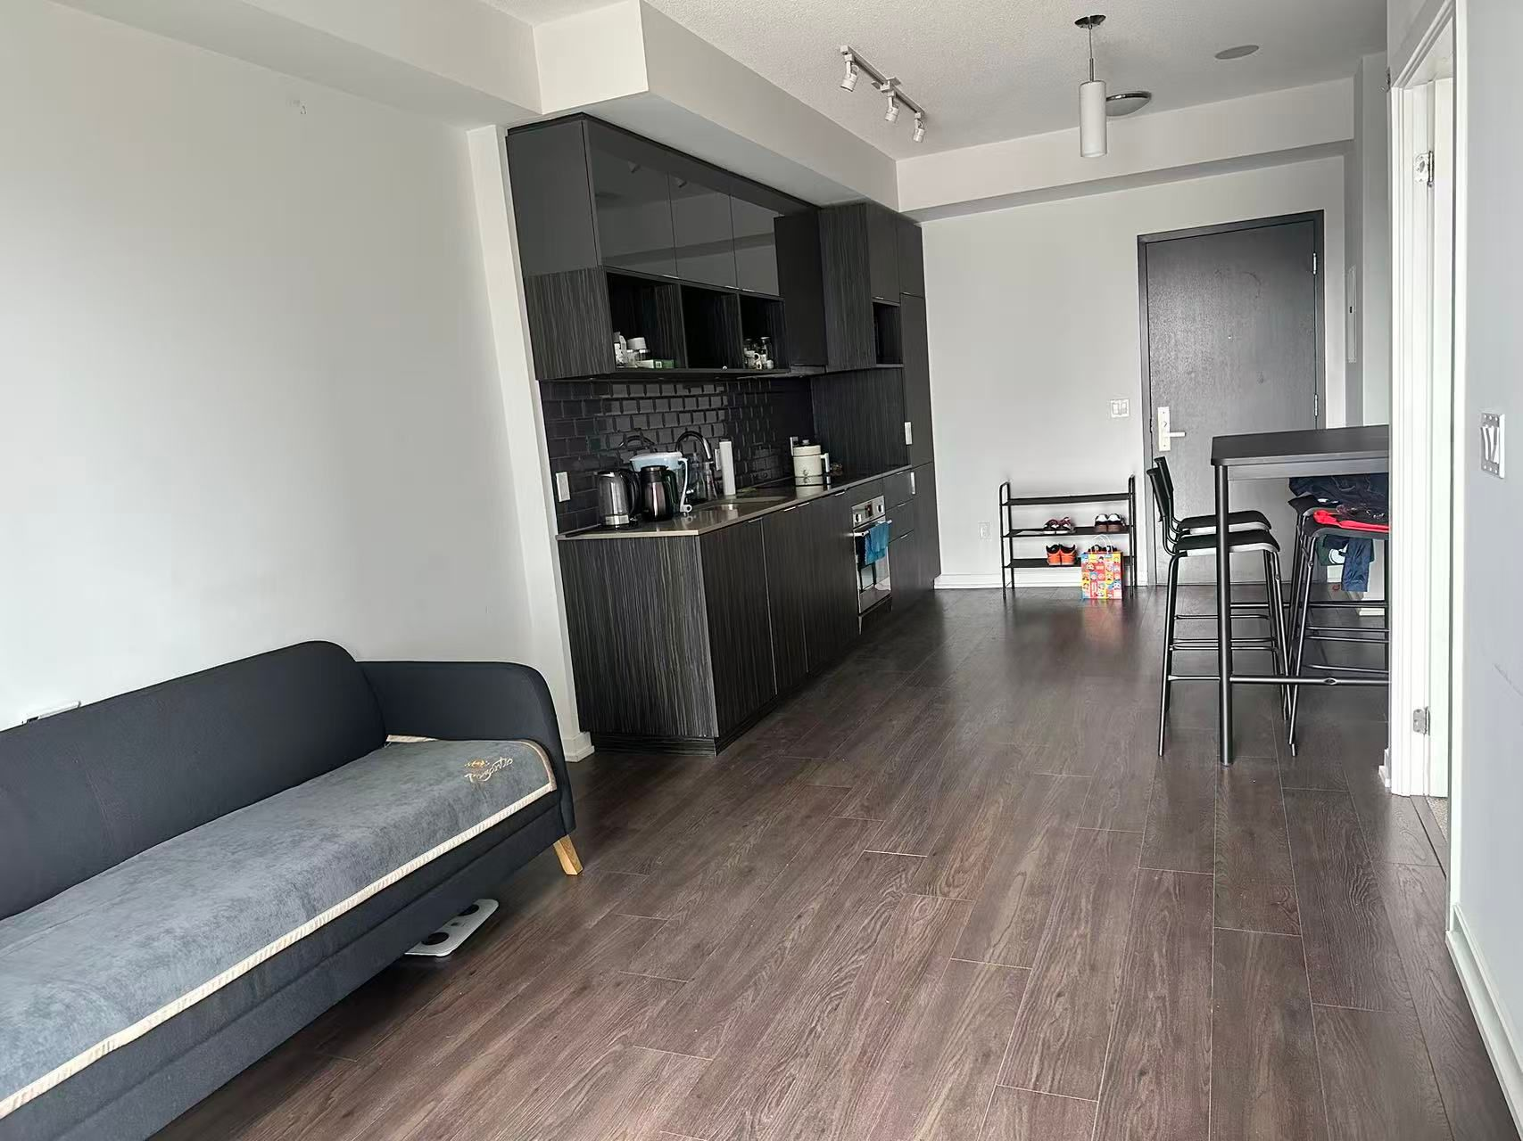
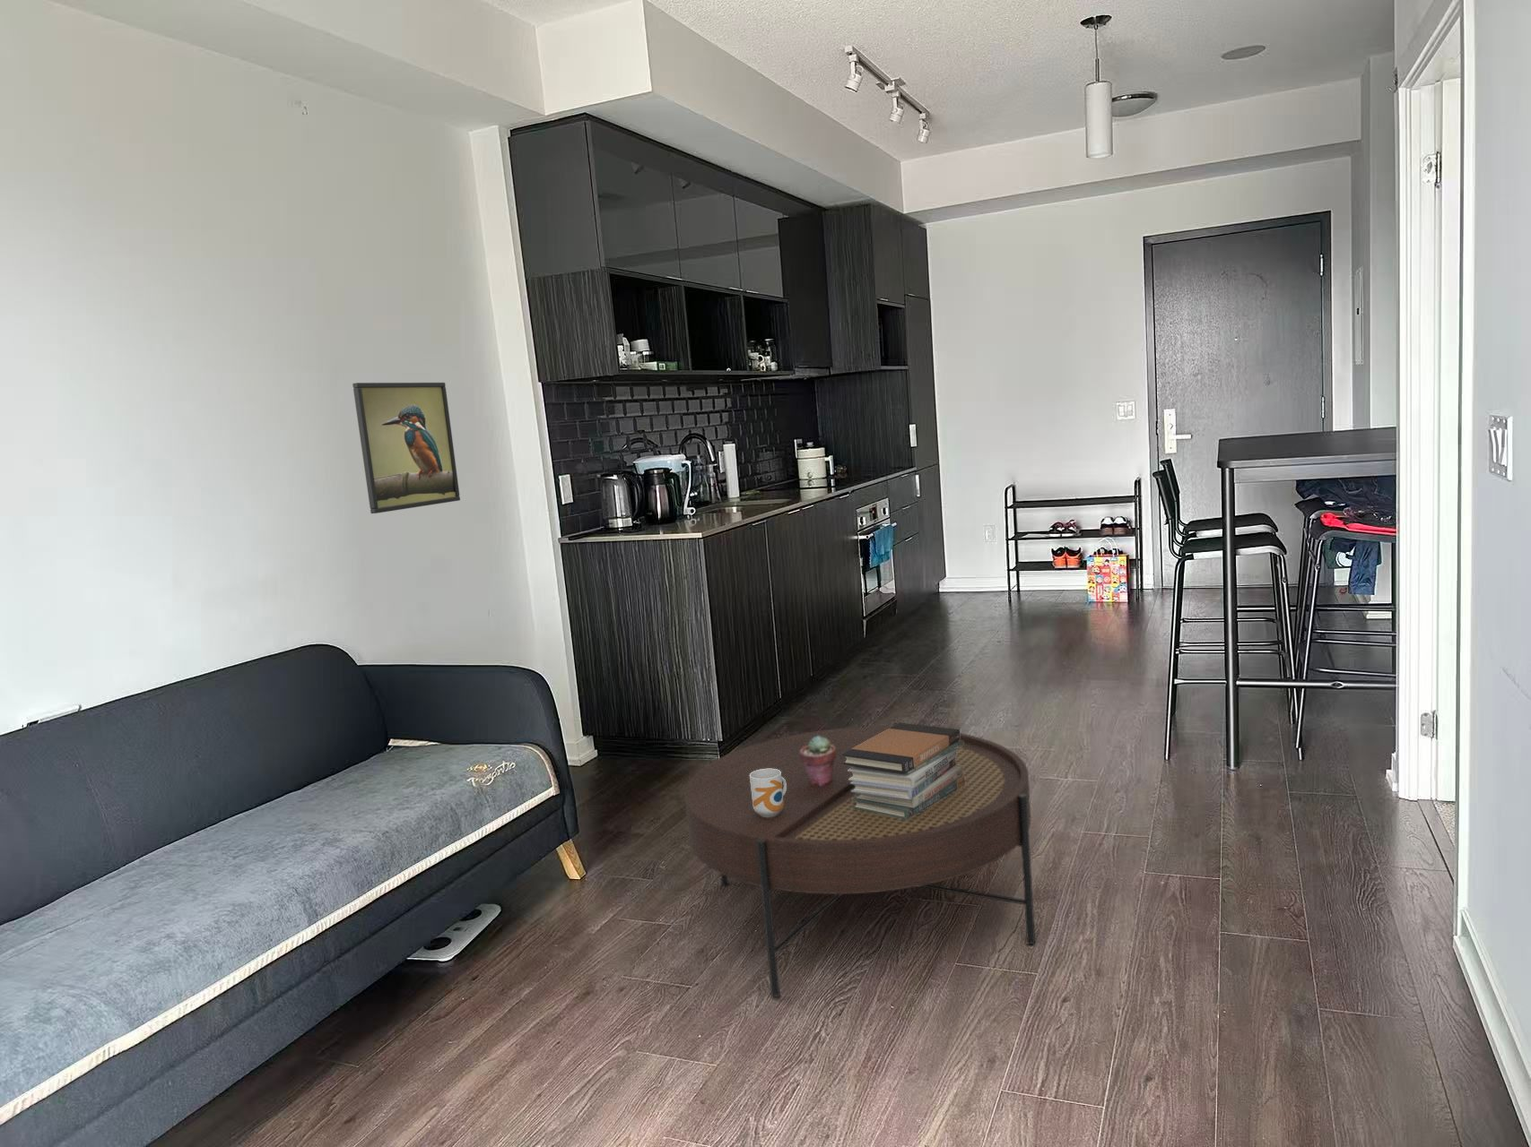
+ book stack [841,722,966,820]
+ coffee table [684,725,1036,999]
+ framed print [352,382,461,514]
+ potted succulent [800,736,835,786]
+ mug [749,767,786,817]
